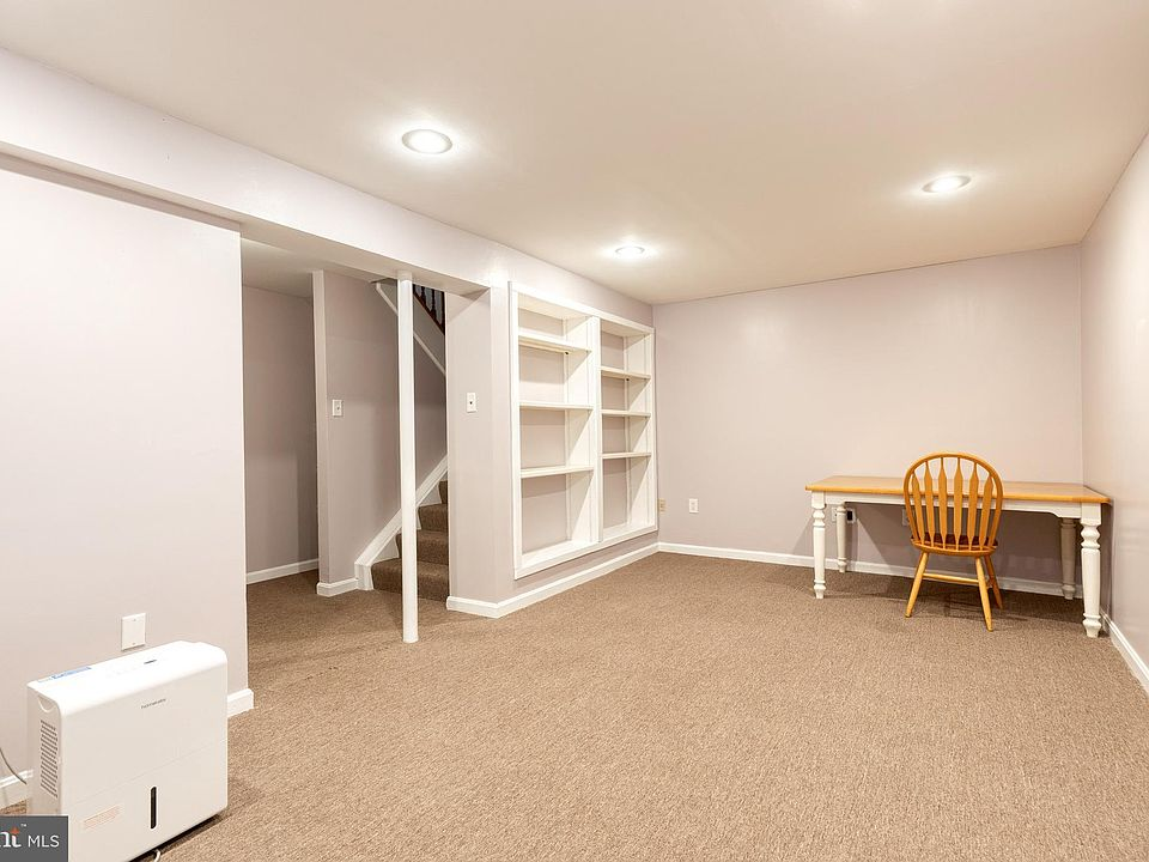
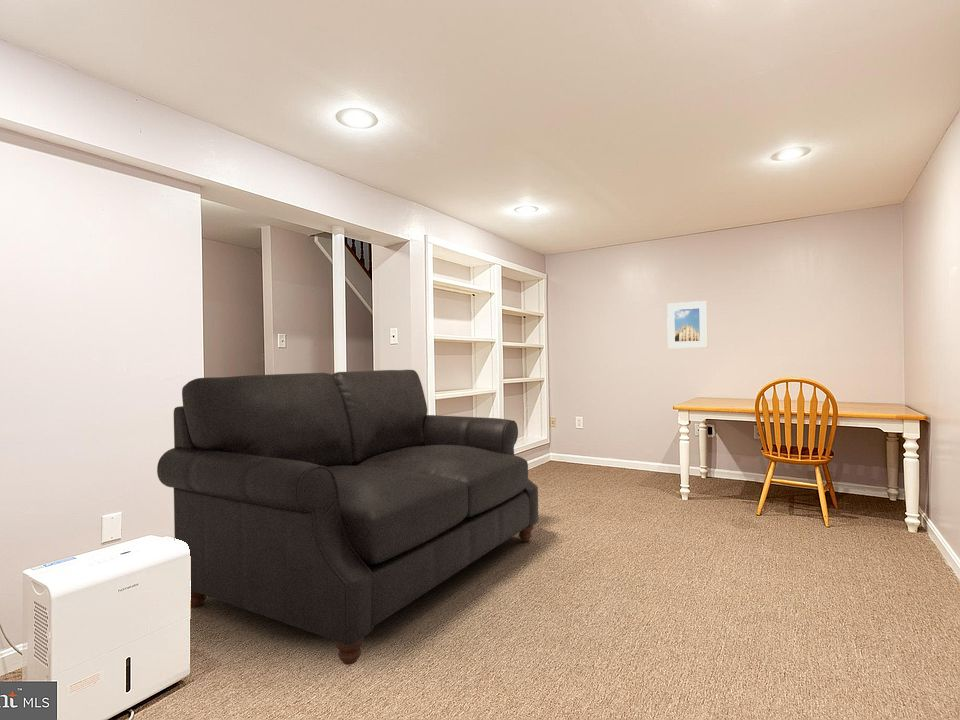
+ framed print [666,300,709,349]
+ sofa [156,369,539,666]
